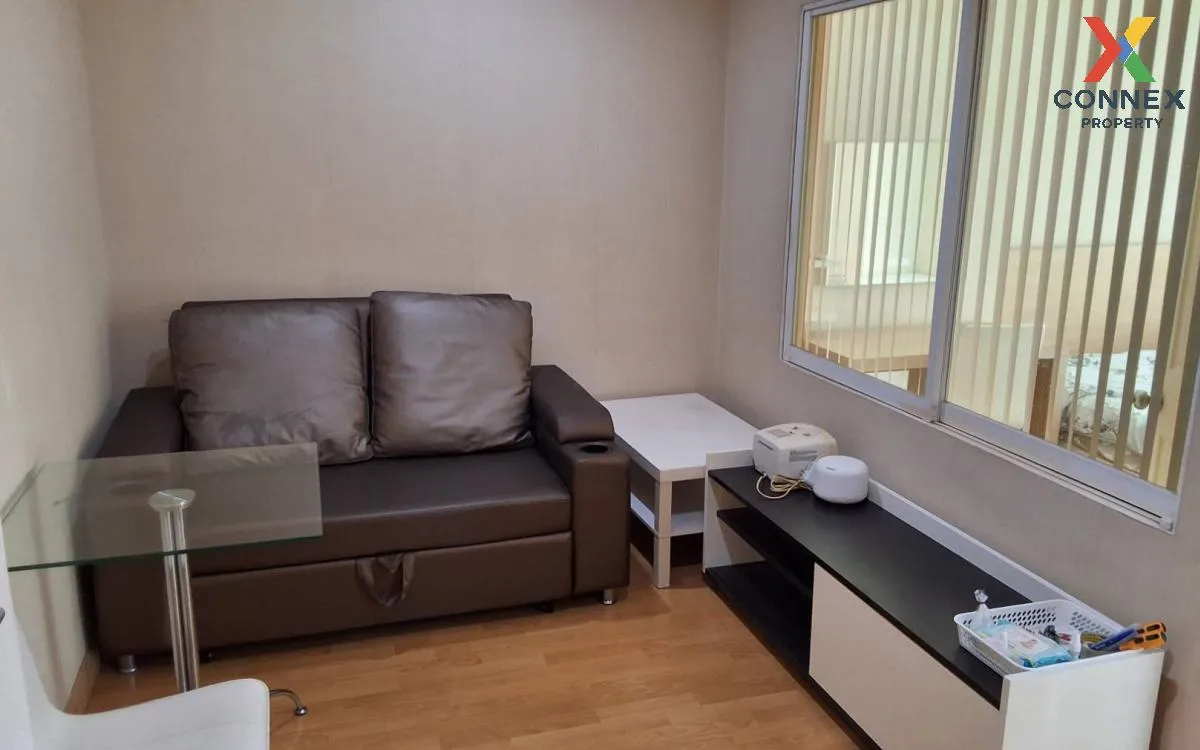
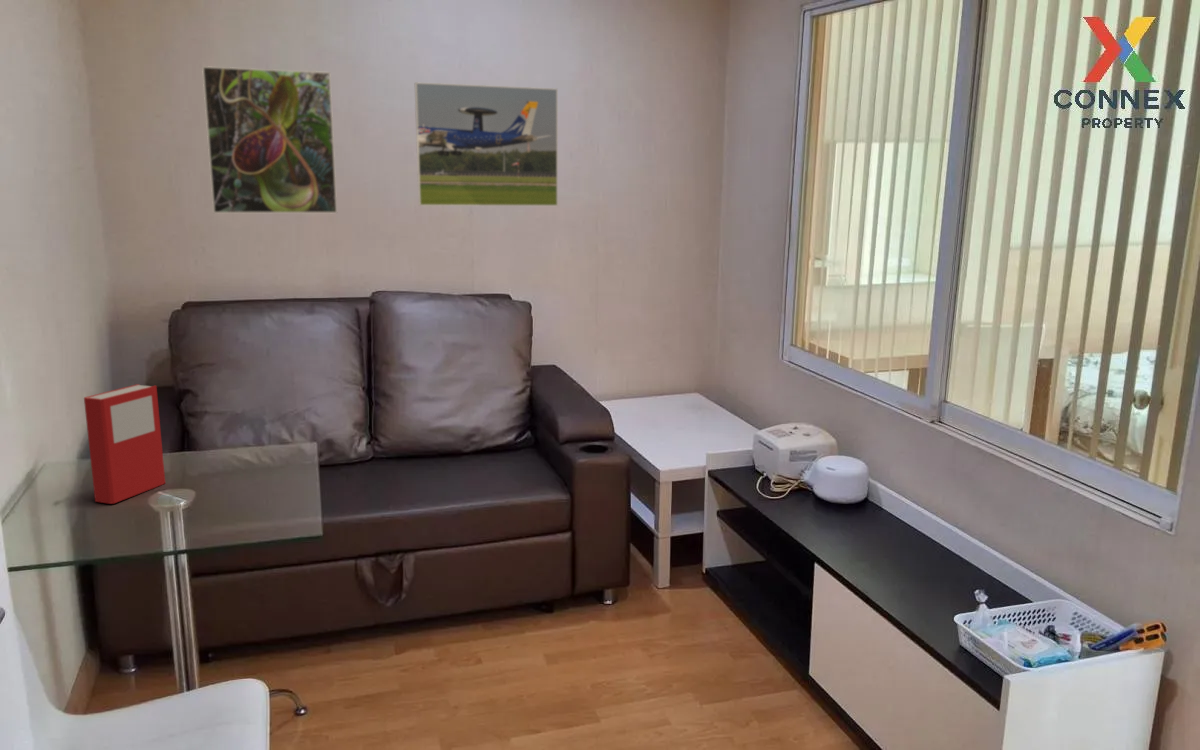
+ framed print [201,65,338,214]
+ book [83,383,166,505]
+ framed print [414,81,559,207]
